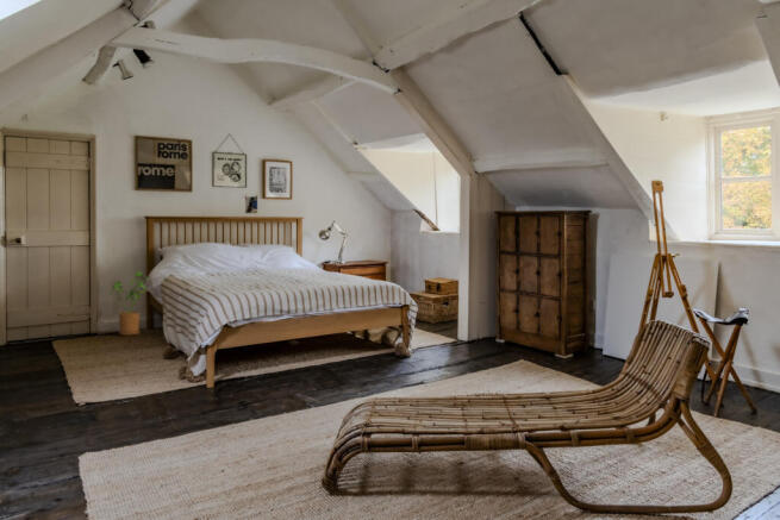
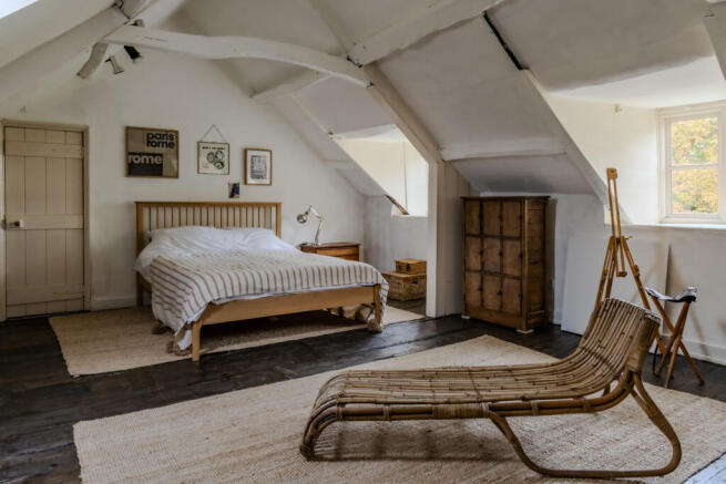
- house plant [110,270,149,337]
